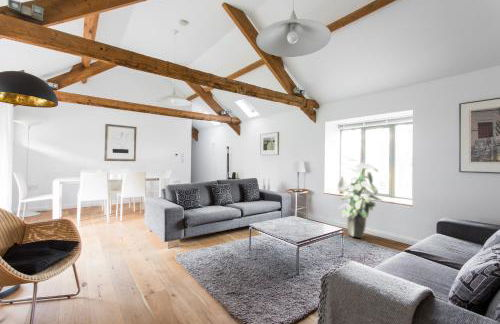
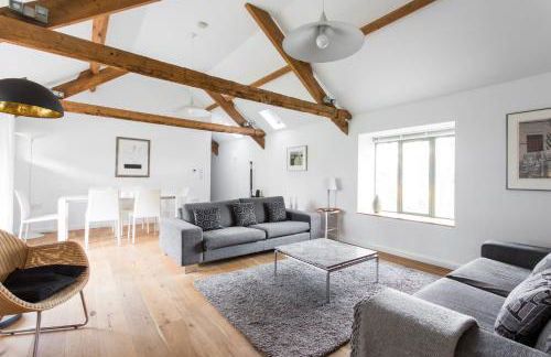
- indoor plant [337,158,384,239]
